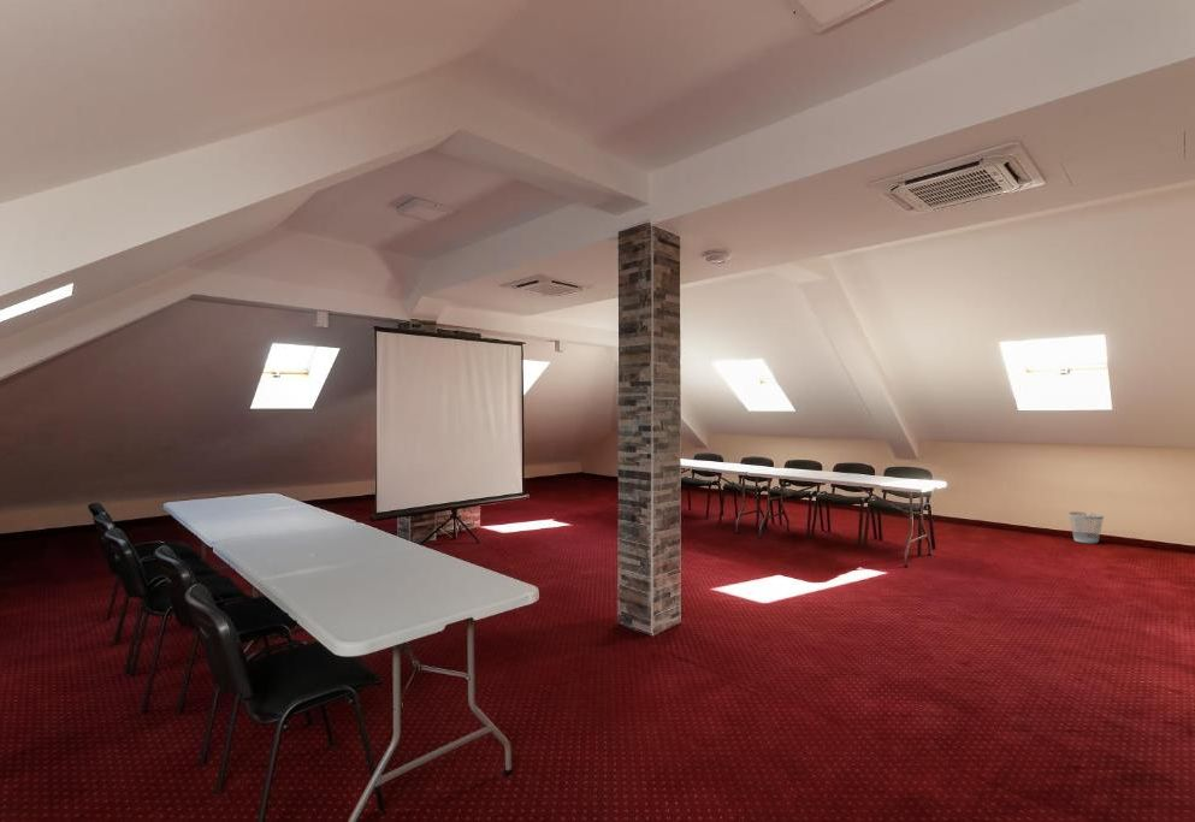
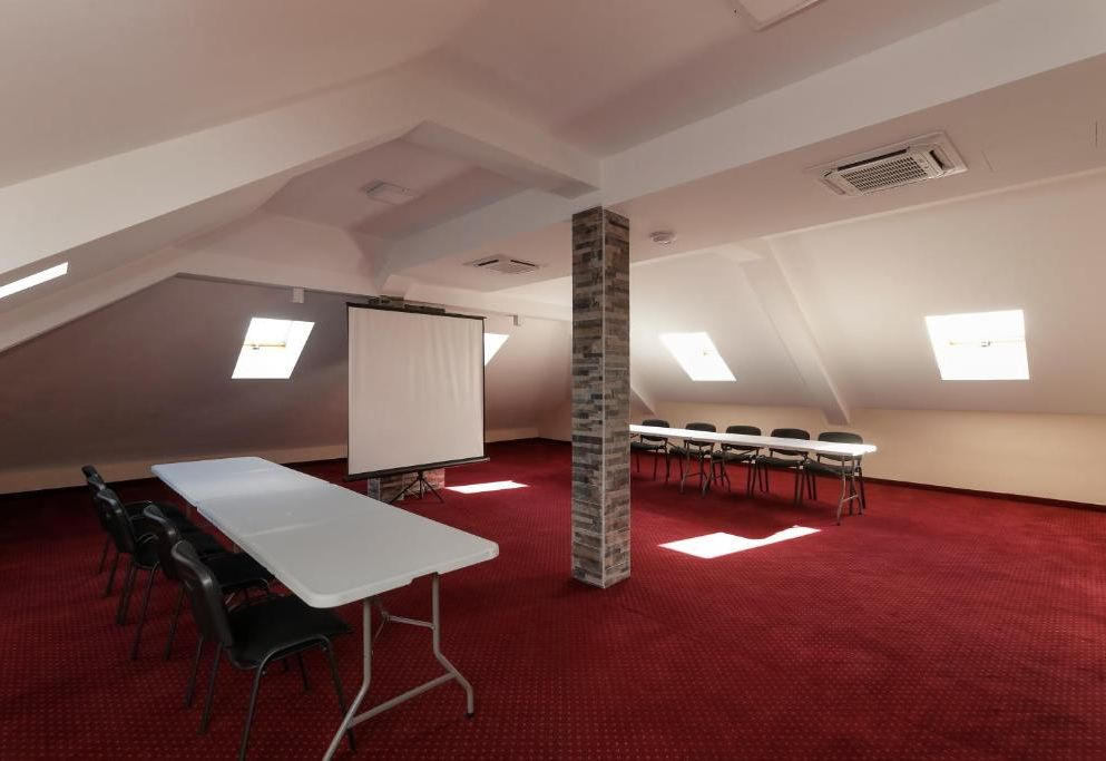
- wastebasket [1067,511,1105,545]
